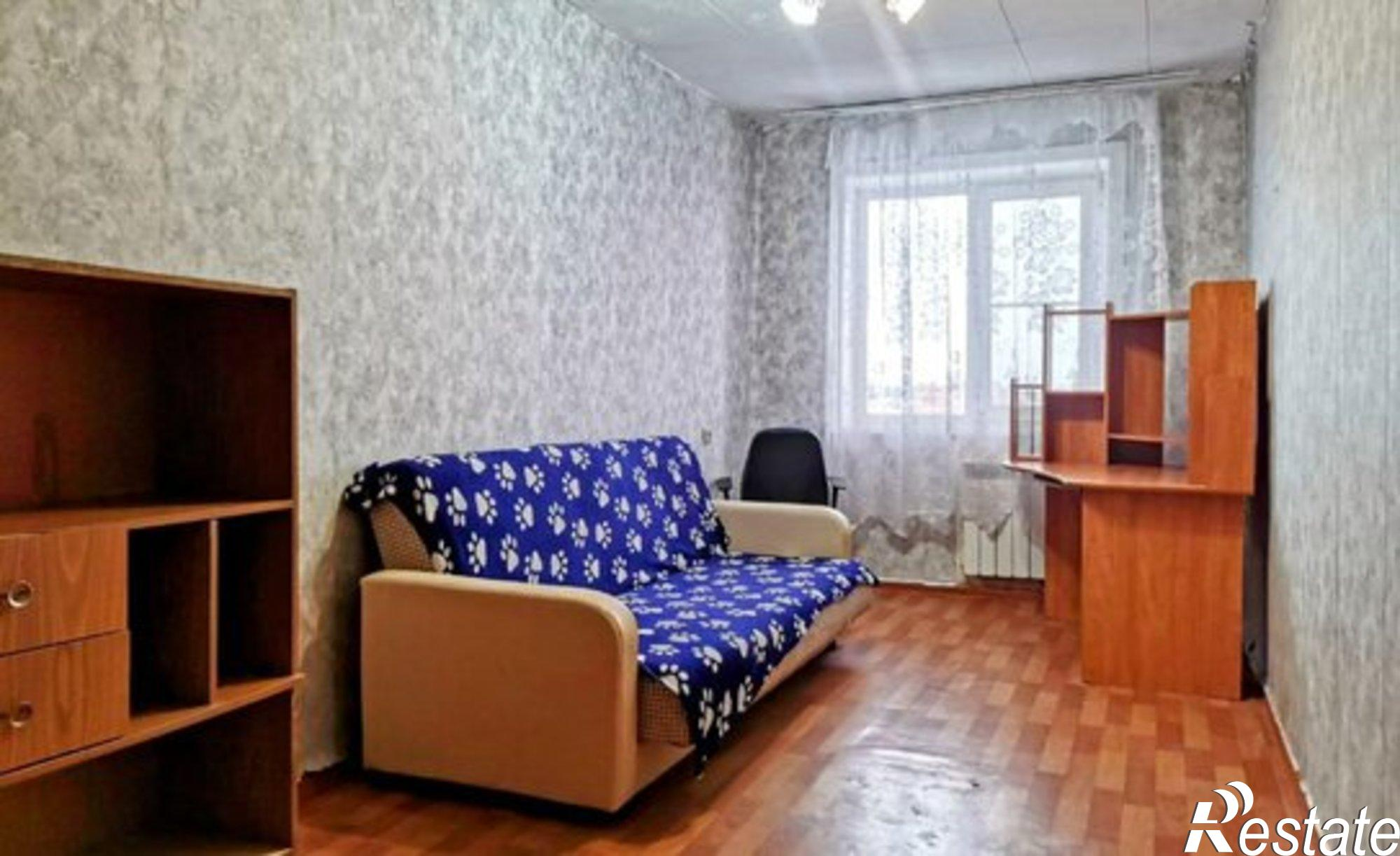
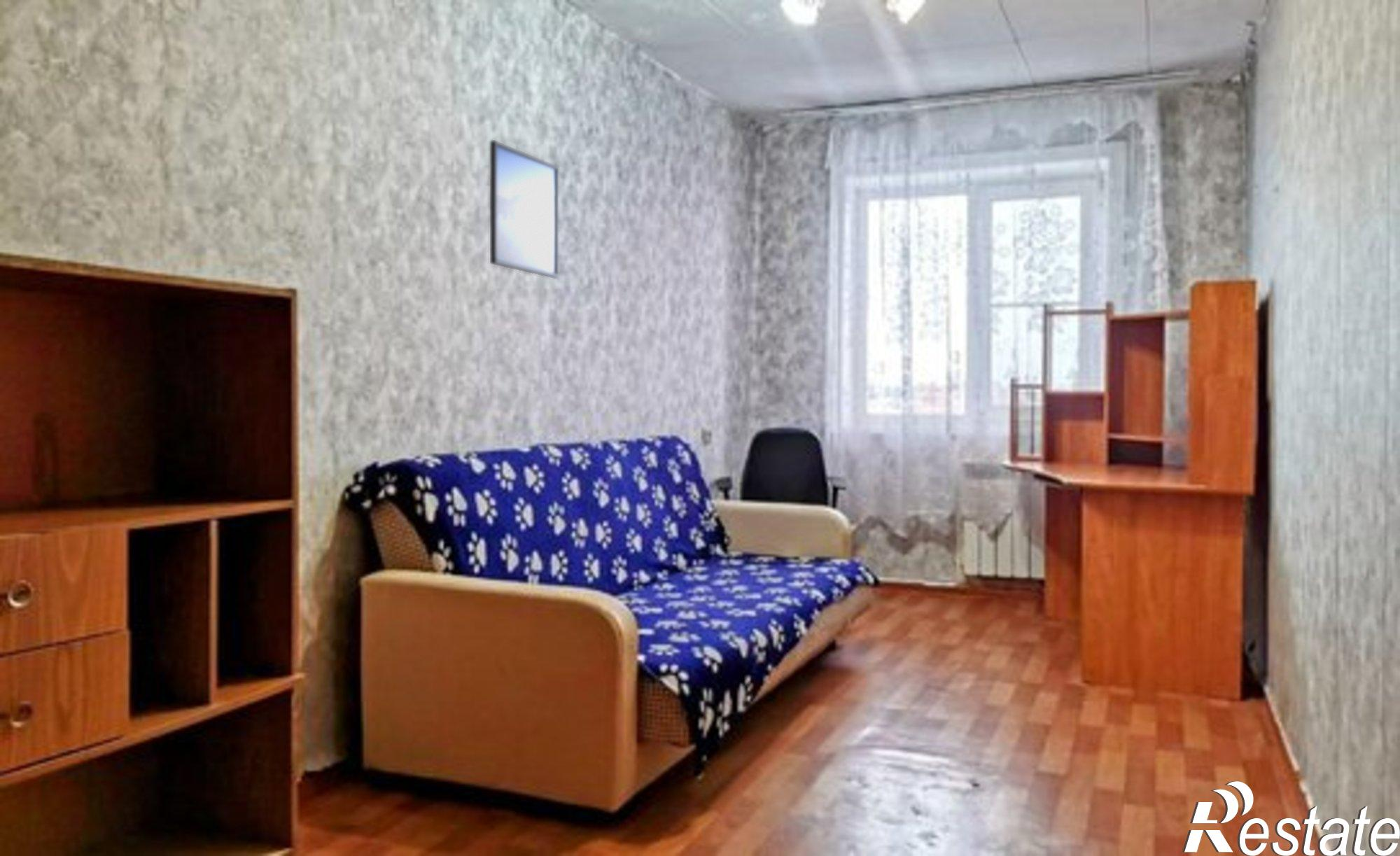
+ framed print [489,139,559,279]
